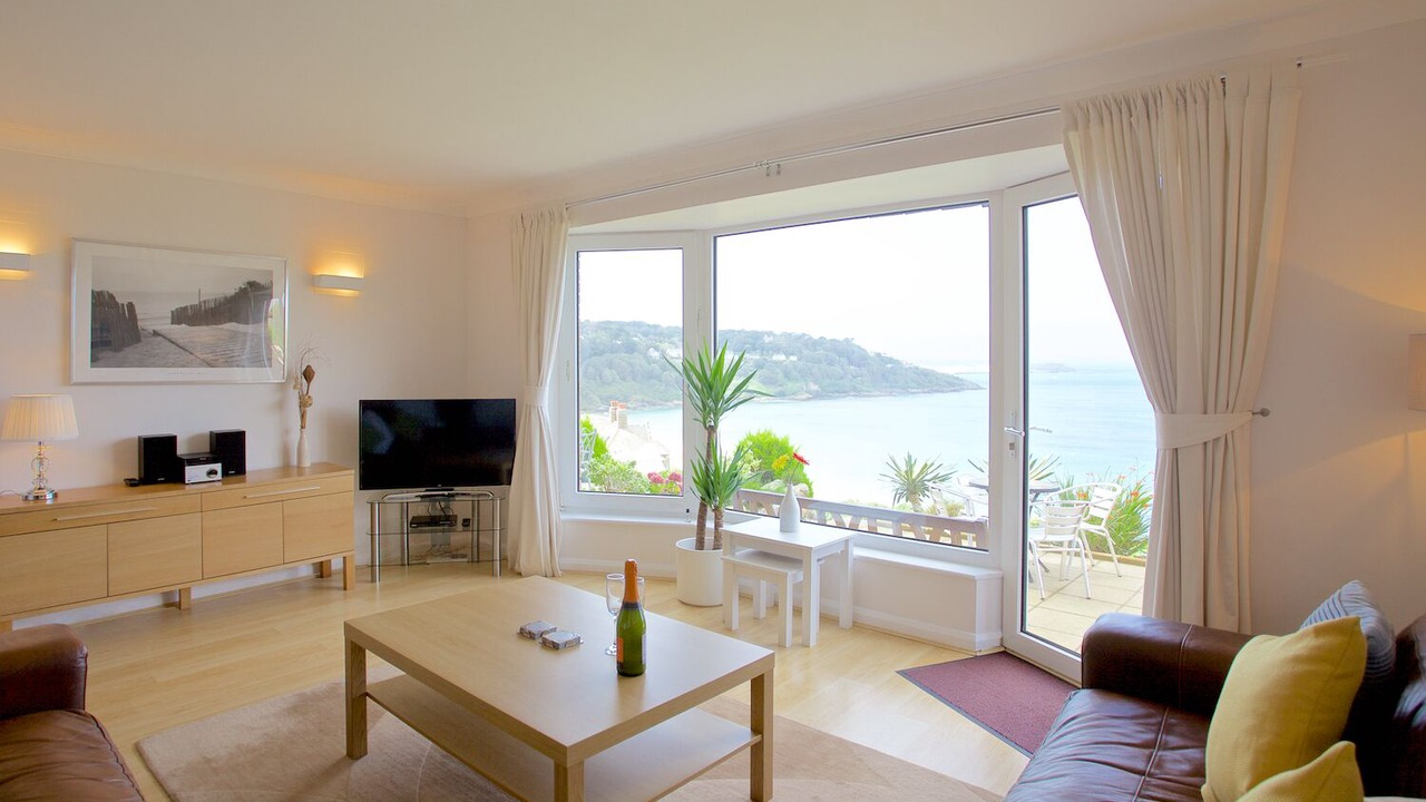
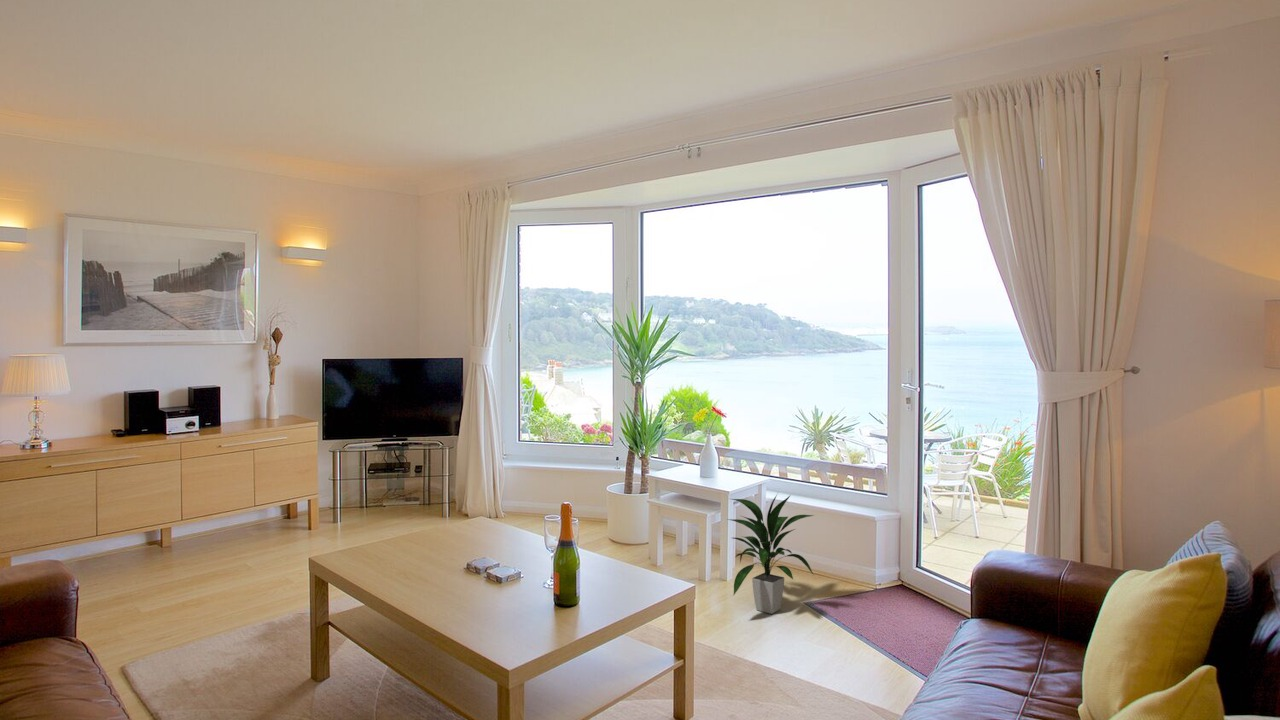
+ indoor plant [726,492,815,615]
